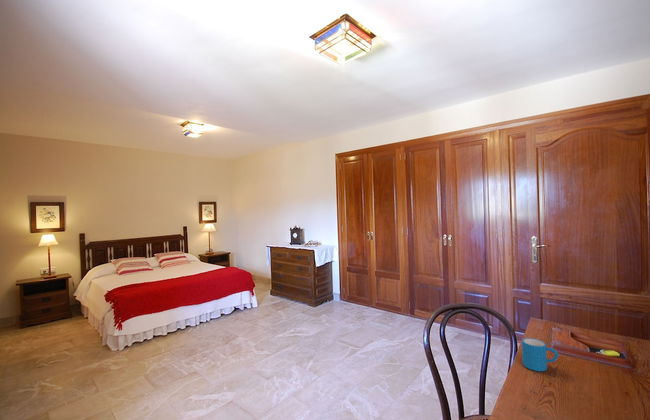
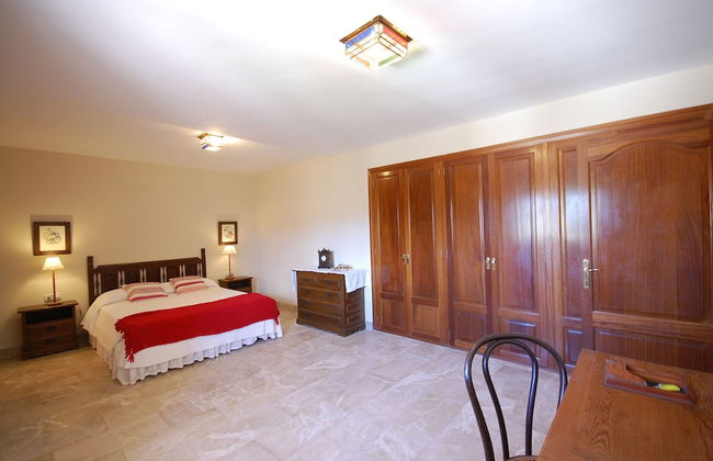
- mug [521,337,560,372]
